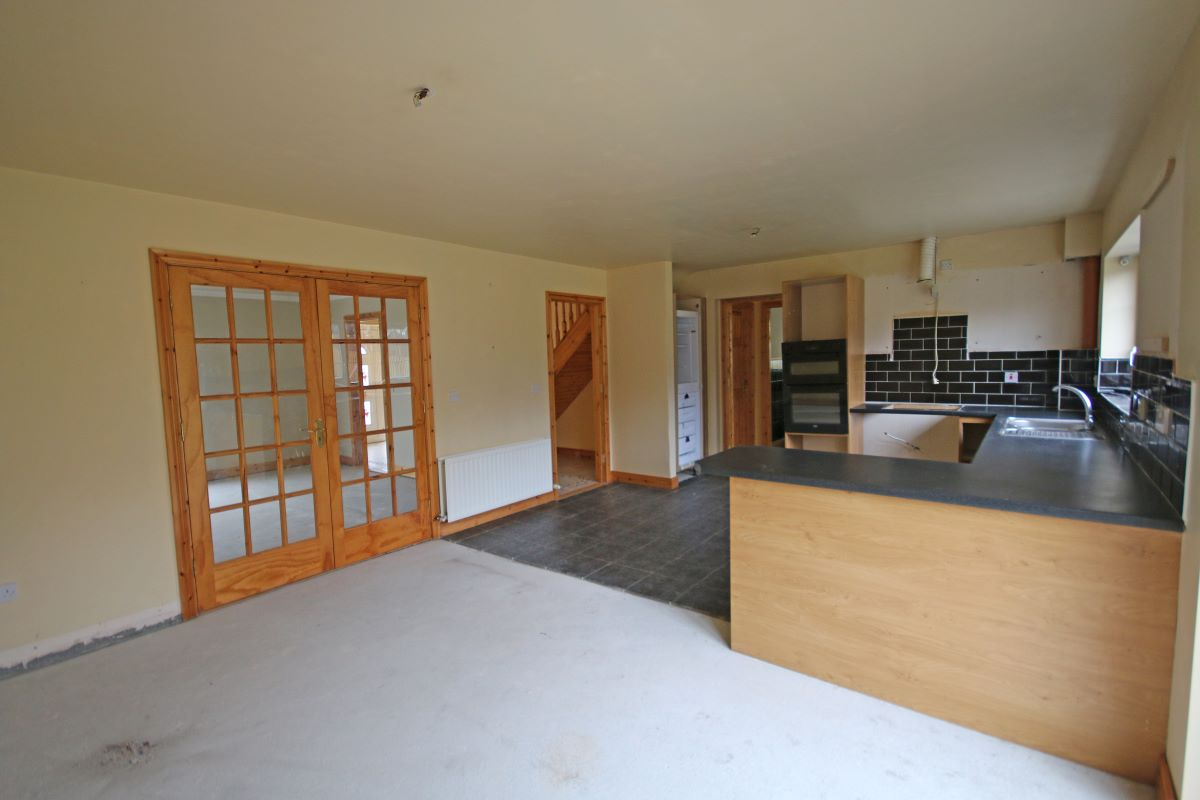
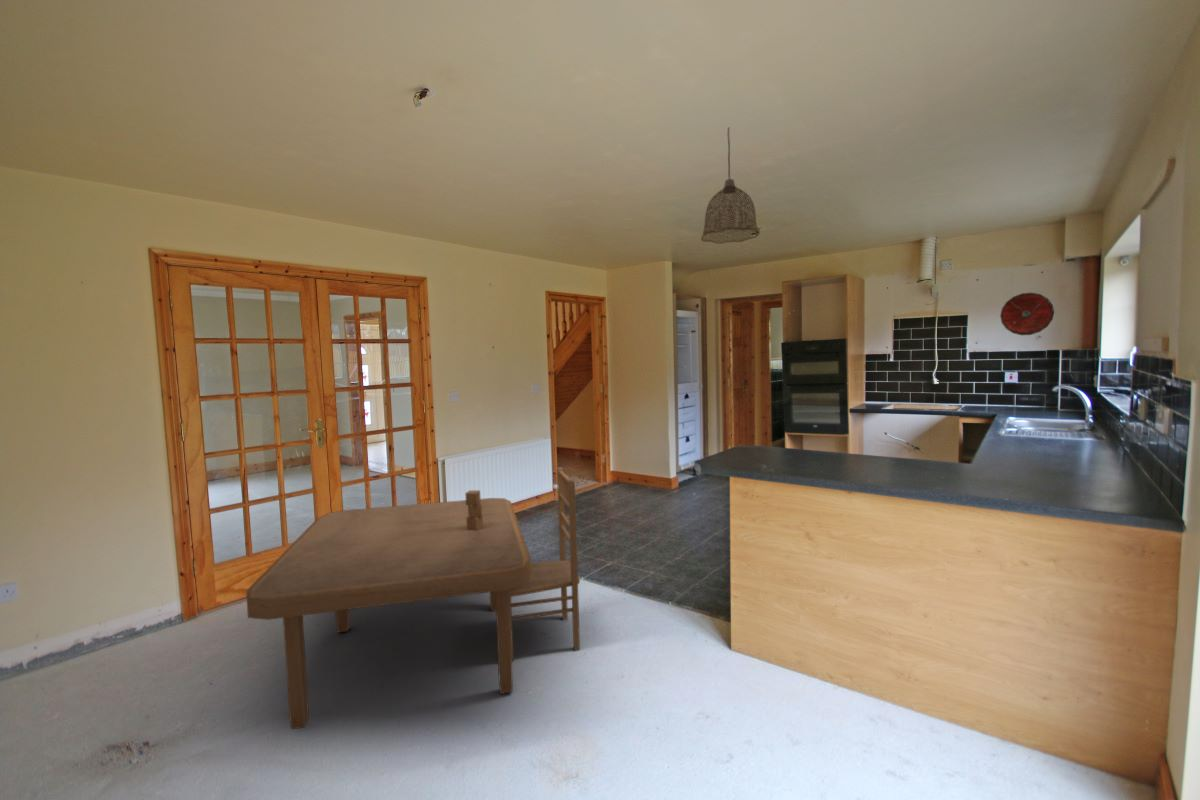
+ round shield [999,292,1055,336]
+ dining table [246,466,581,730]
+ pendant lamp [700,126,761,245]
